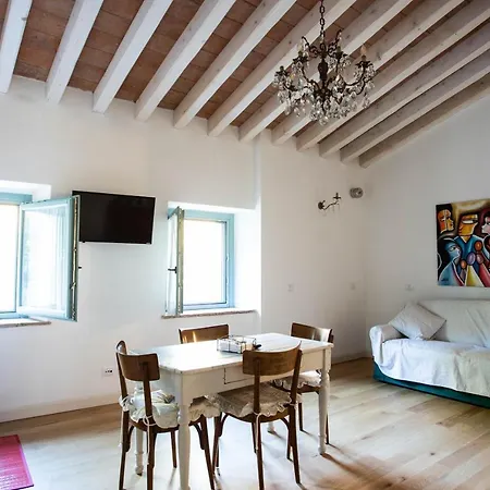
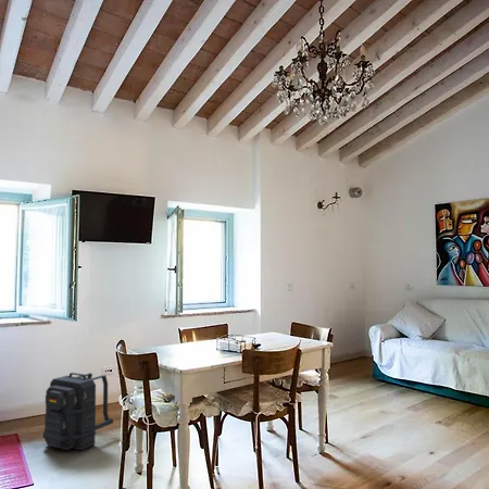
+ backpack [42,372,114,452]
